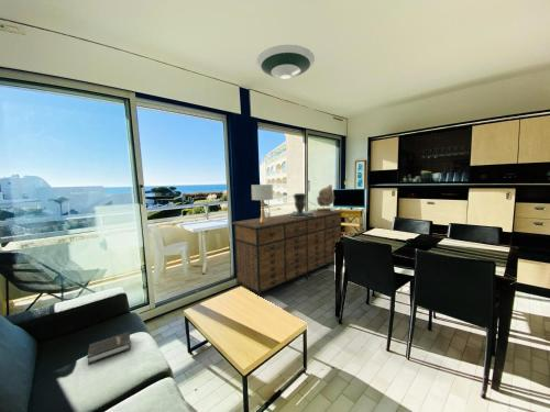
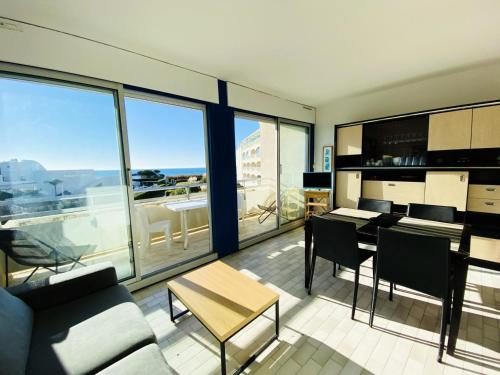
- decorative urn [288,192,316,218]
- sideboard [231,209,343,298]
- hardback book [86,331,132,366]
- lamp [251,183,274,222]
- sculpture bust [316,183,336,212]
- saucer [255,44,316,80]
